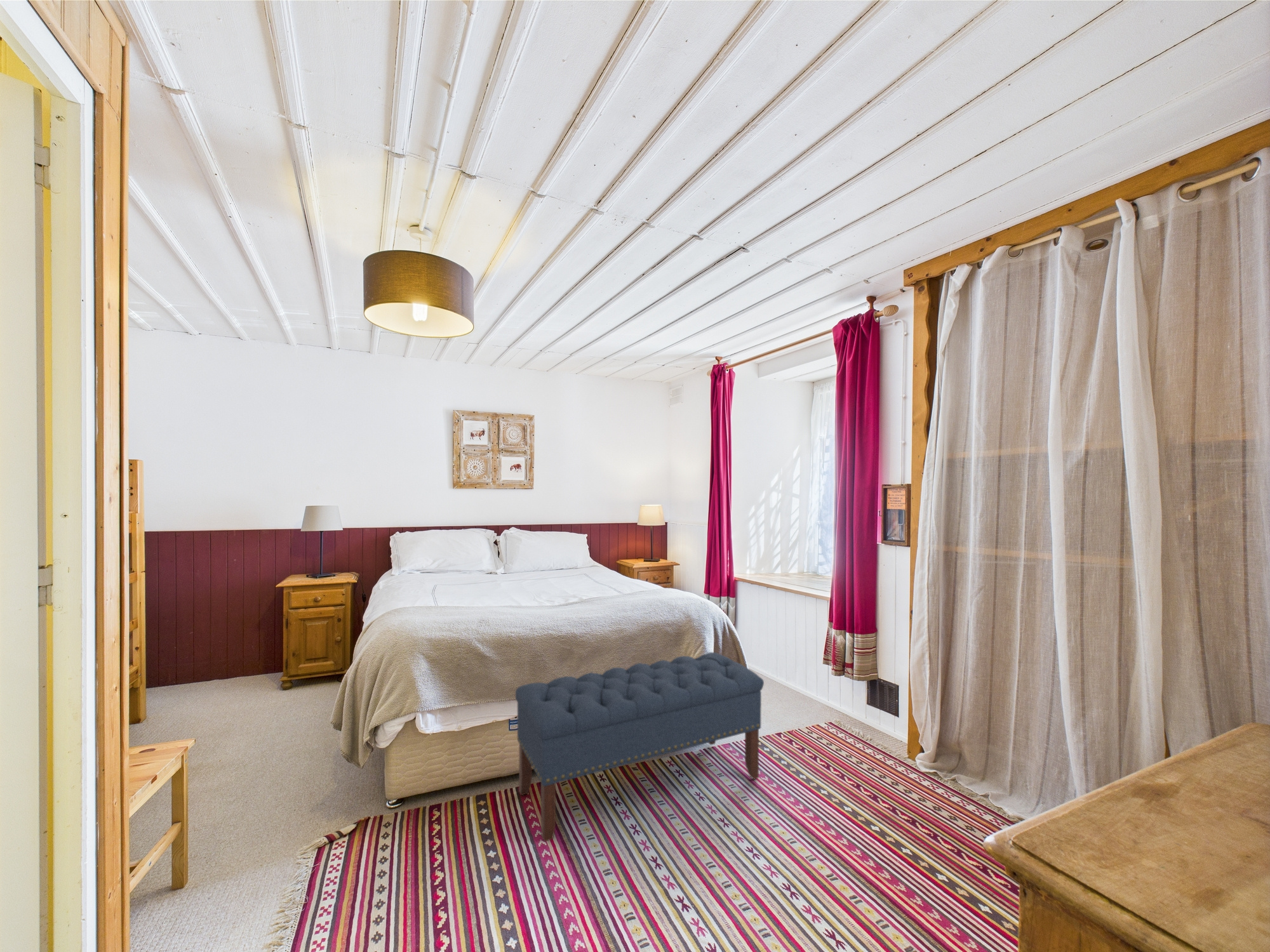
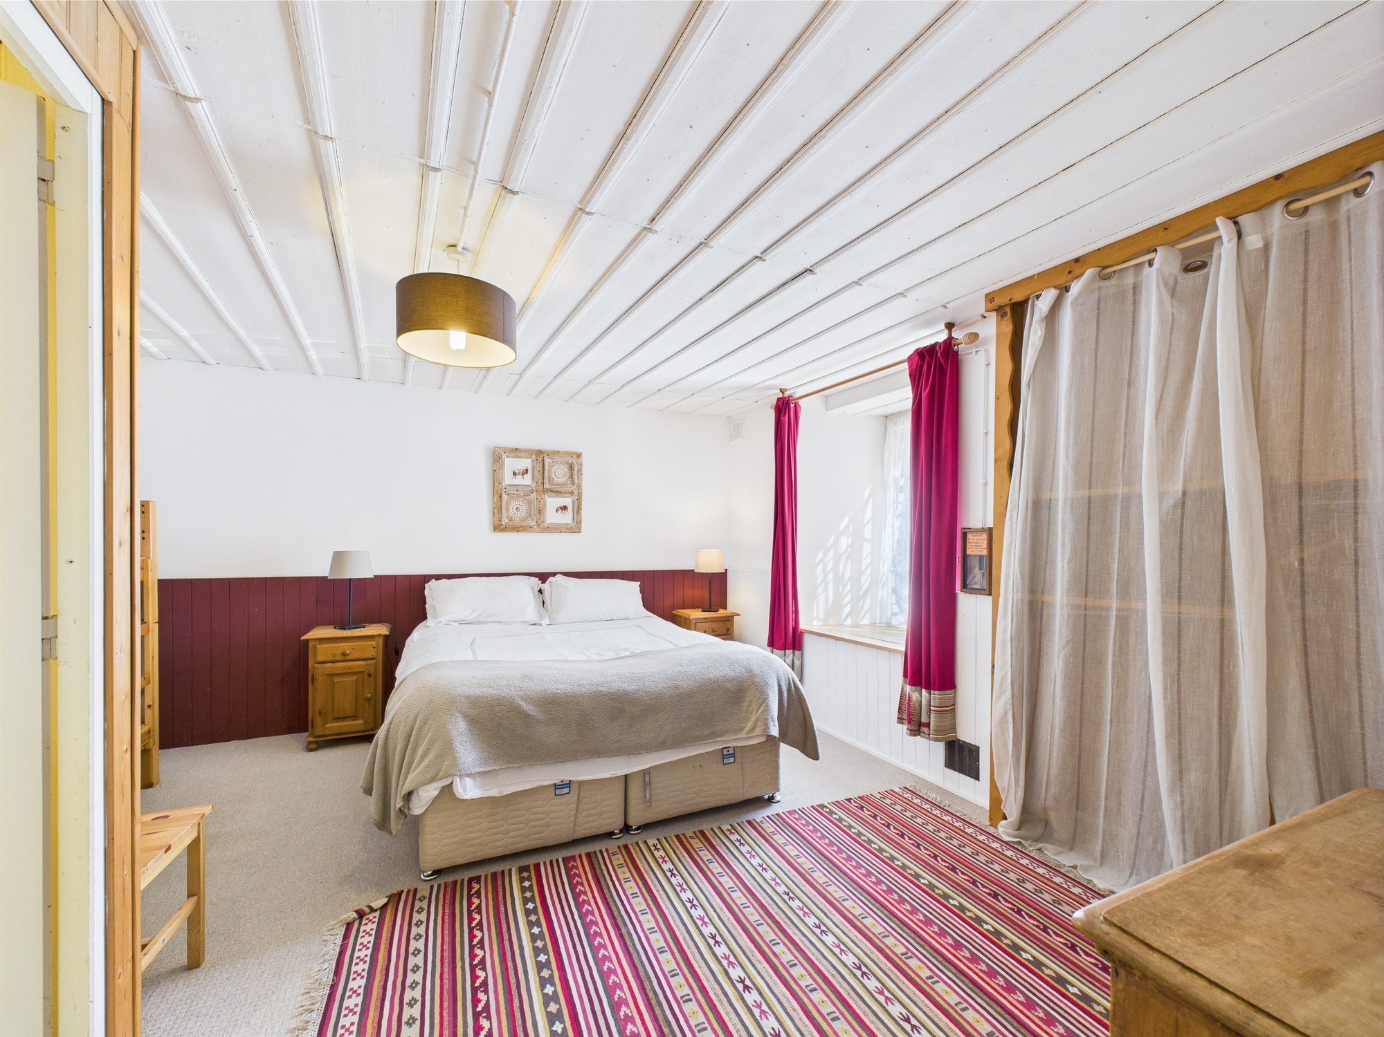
- bench [515,652,765,842]
